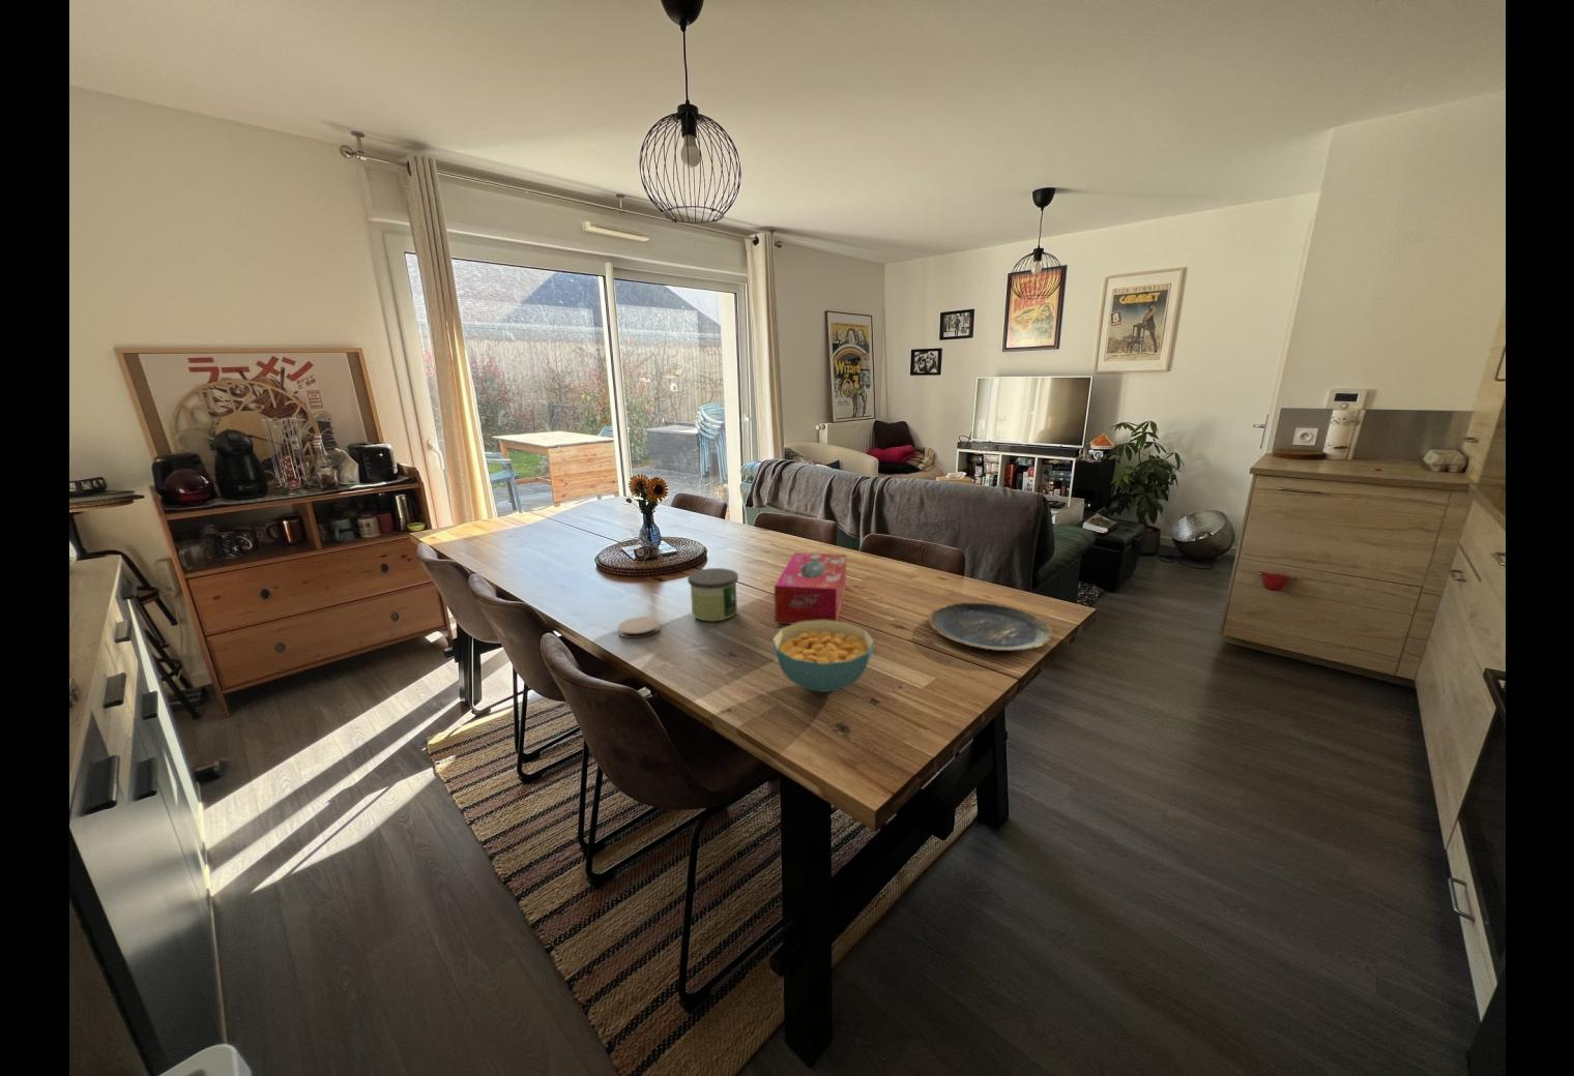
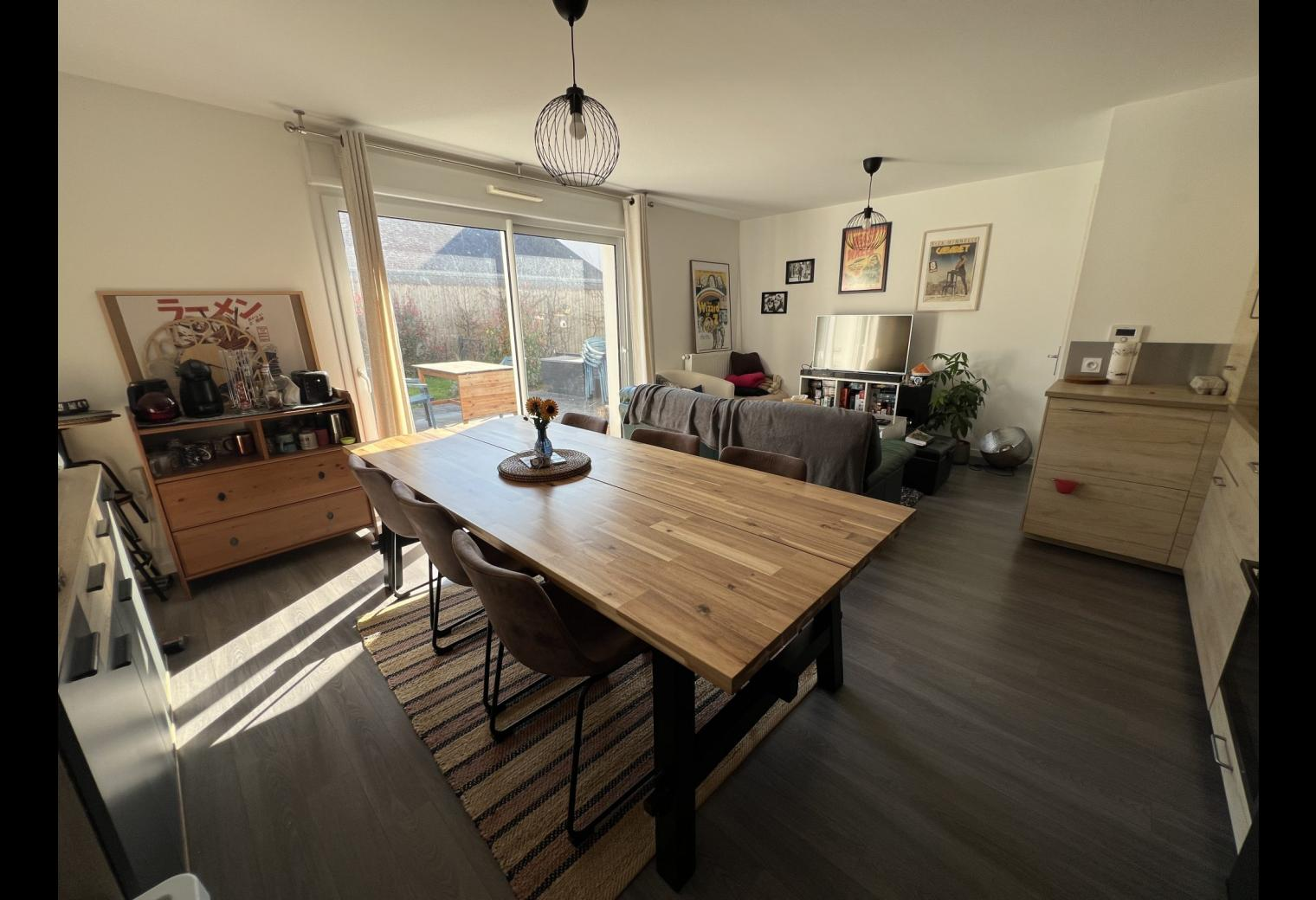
- coaster [617,616,660,640]
- candle [687,567,739,622]
- tissue box [774,551,847,625]
- cereal bowl [771,619,876,693]
- plate [928,601,1054,652]
